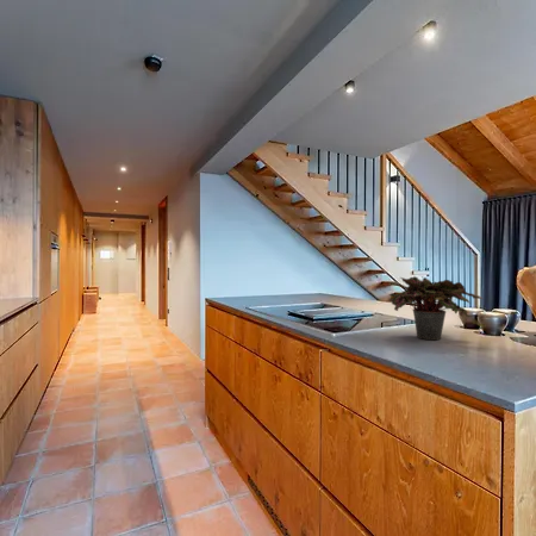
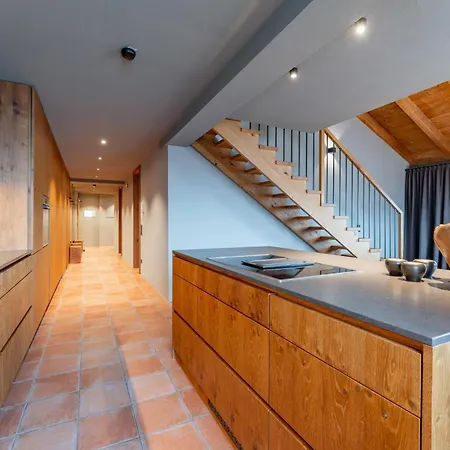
- potted plant [387,275,484,341]
